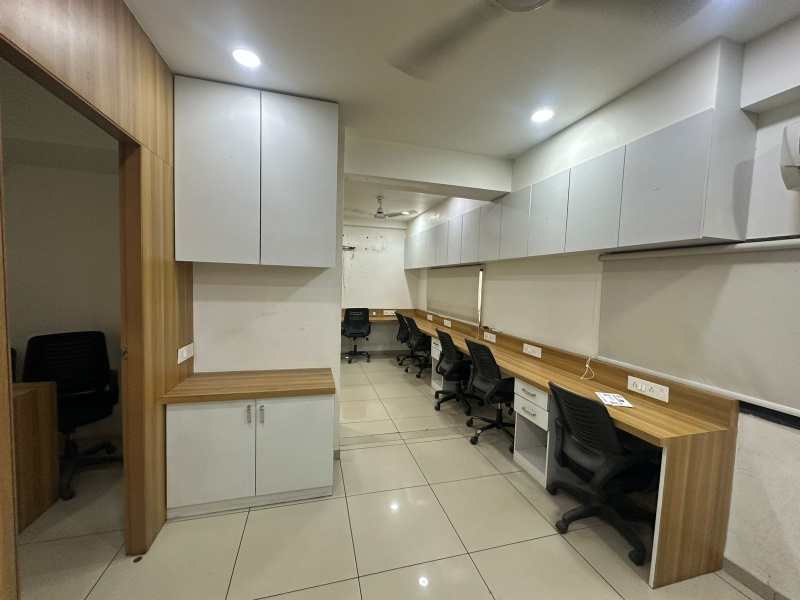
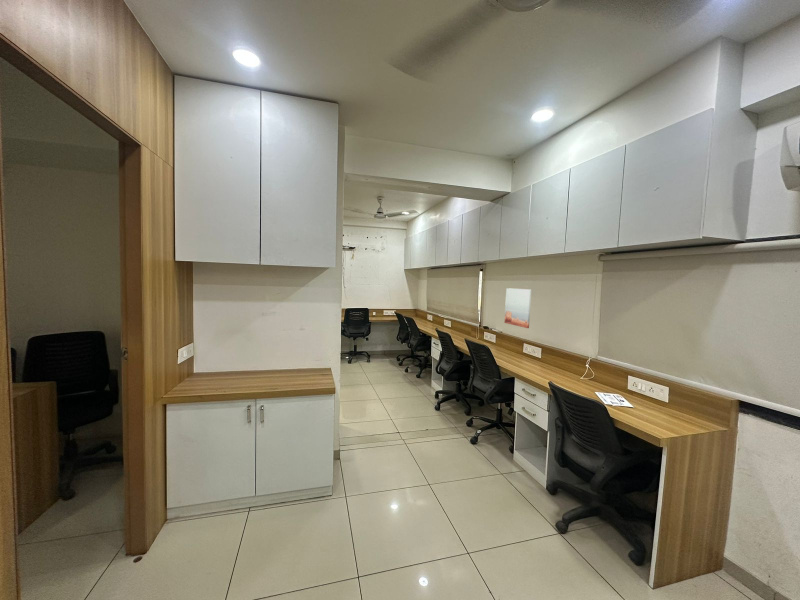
+ wall art [503,287,532,329]
